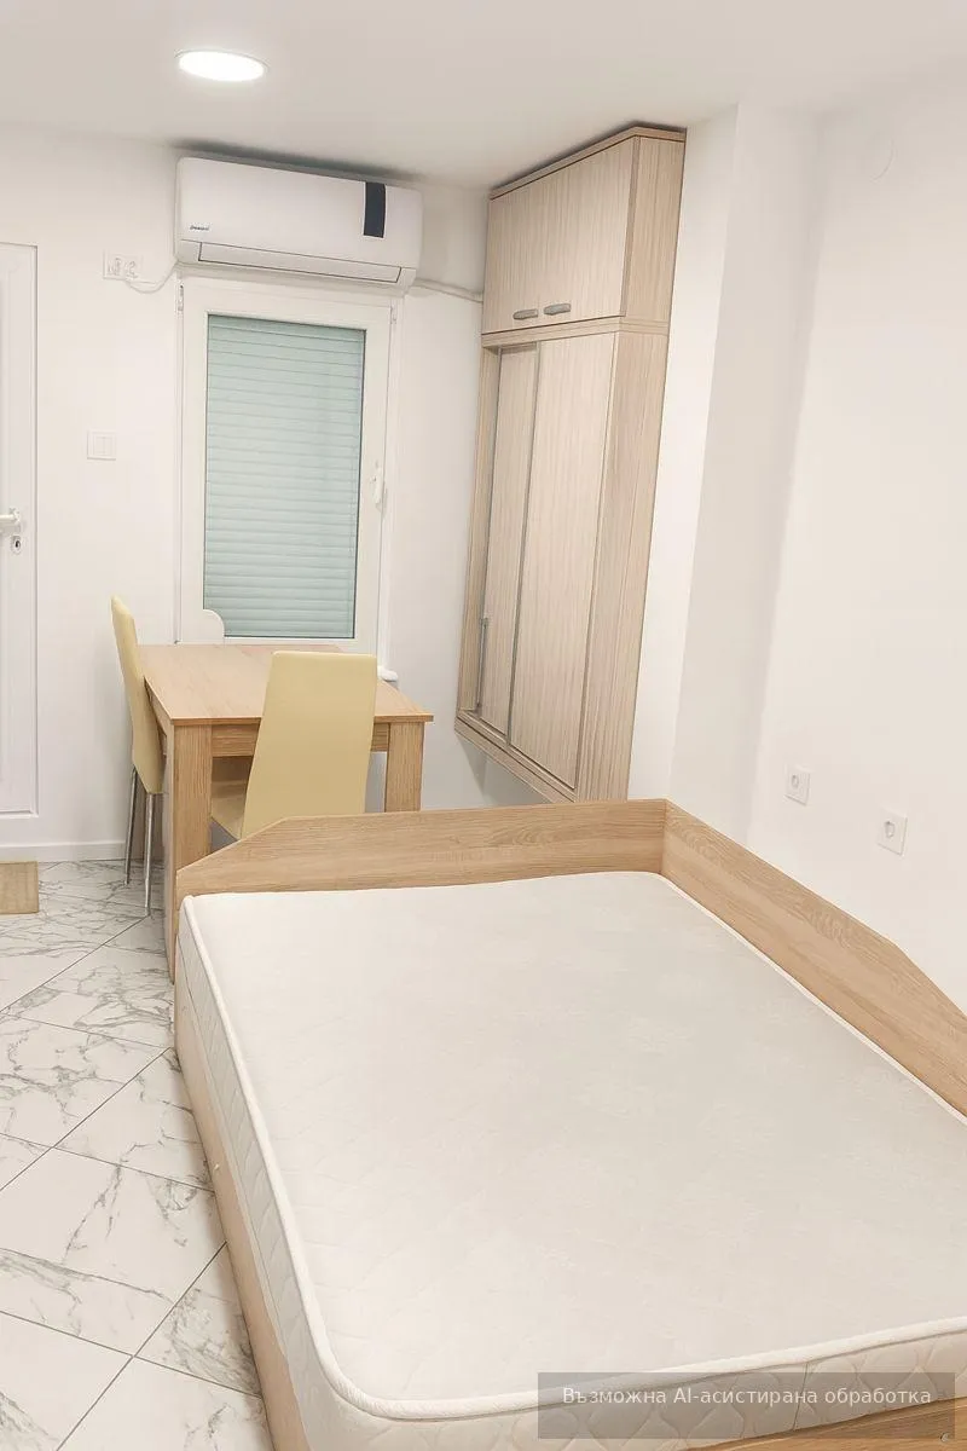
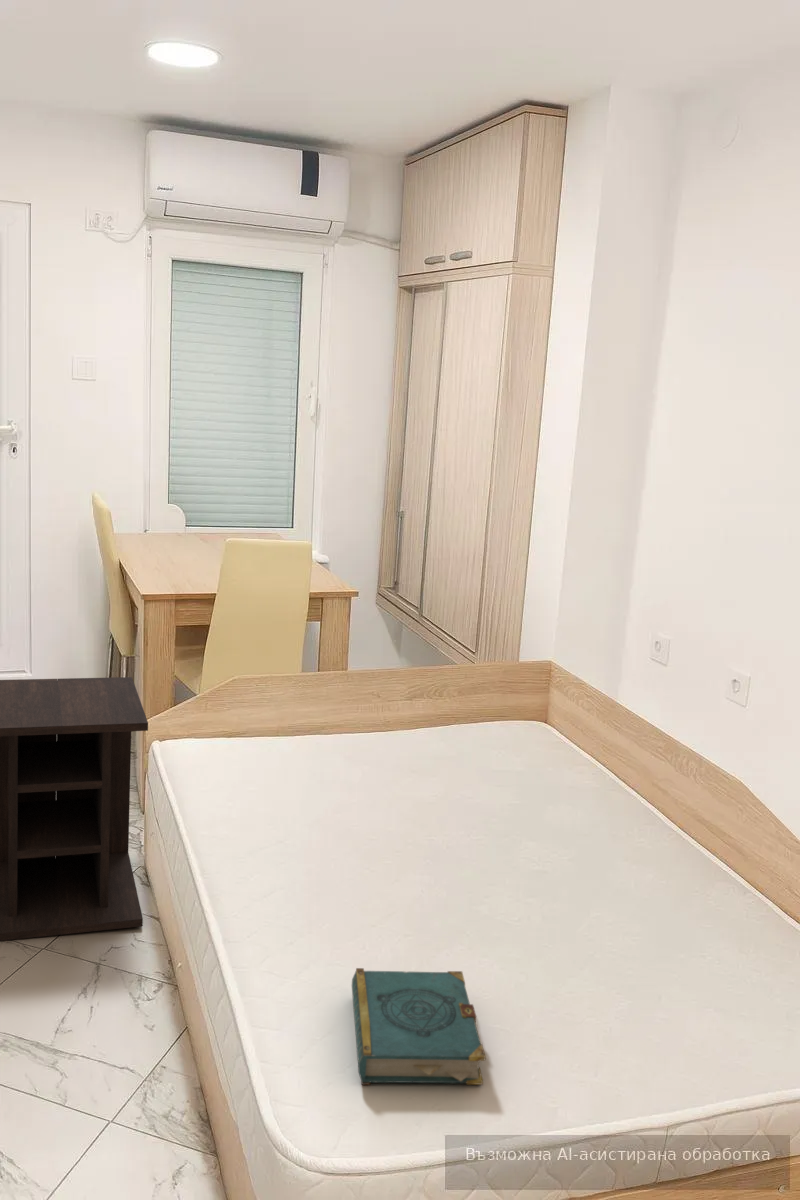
+ nightstand [0,676,149,942]
+ book [351,967,487,1086]
